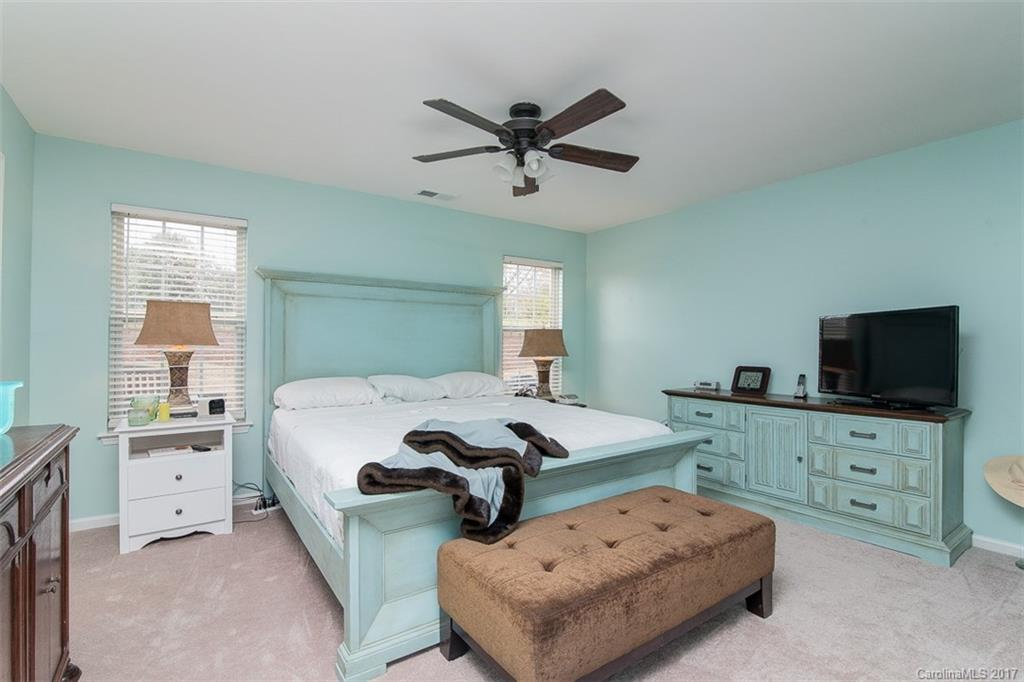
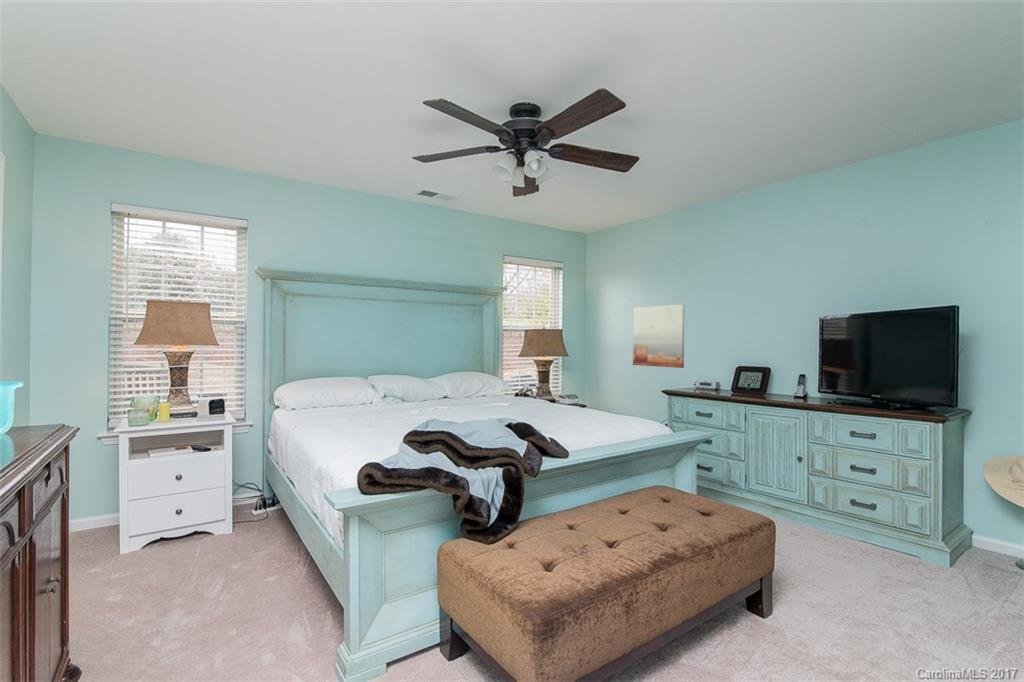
+ wall art [632,303,686,369]
